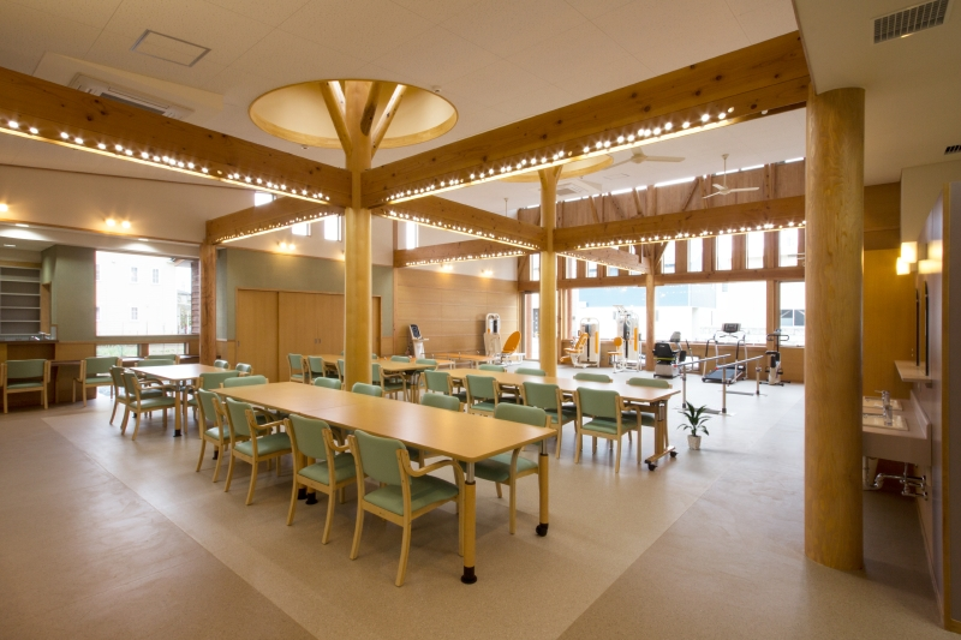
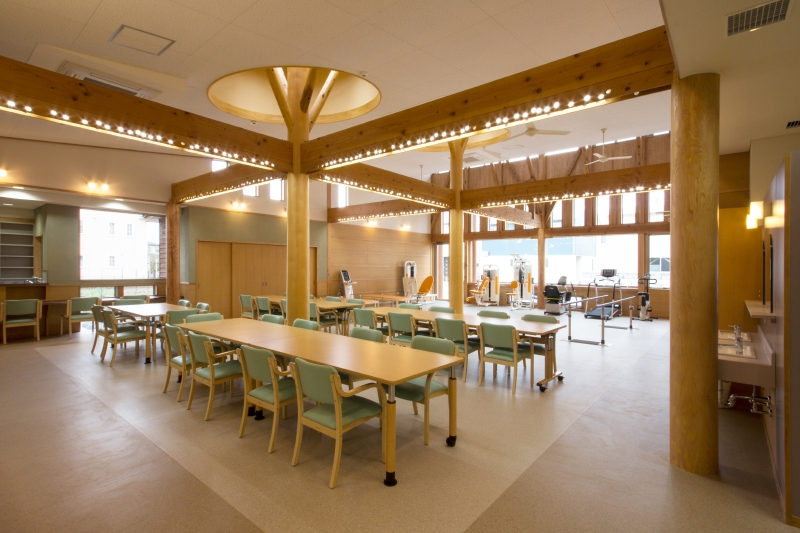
- indoor plant [675,400,714,450]
